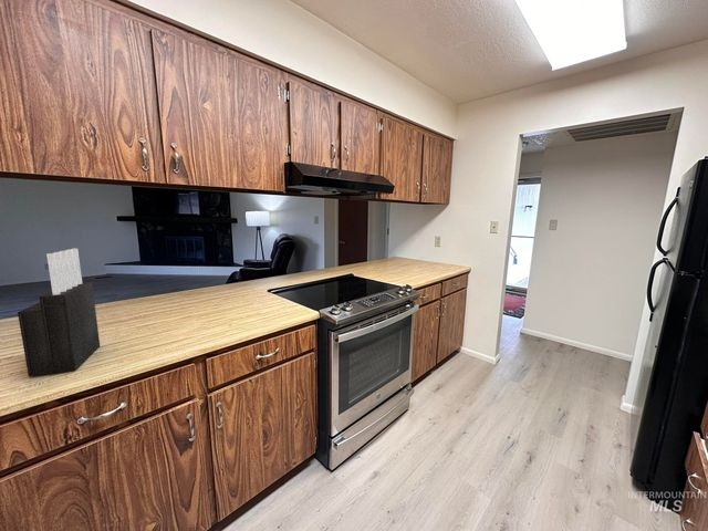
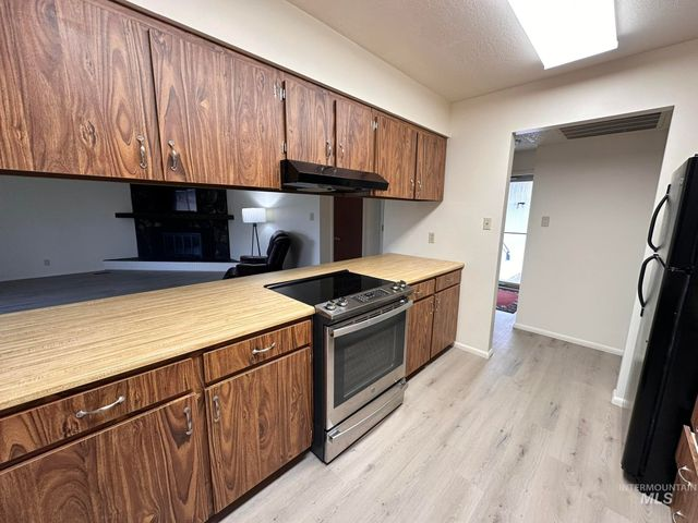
- knife block [17,248,101,378]
